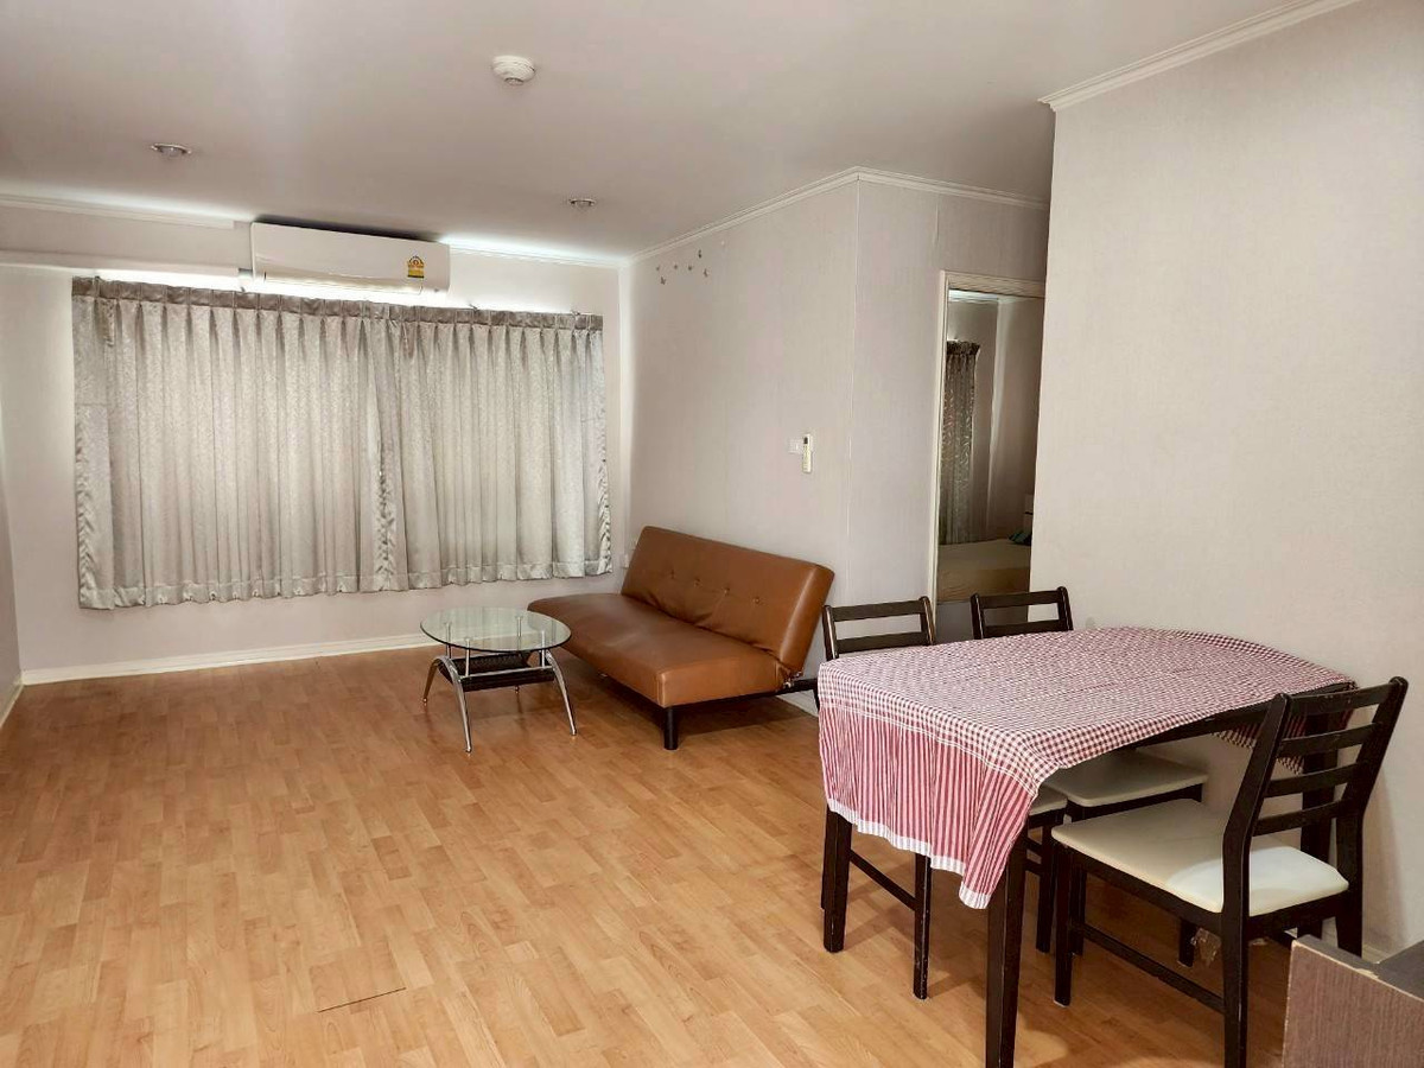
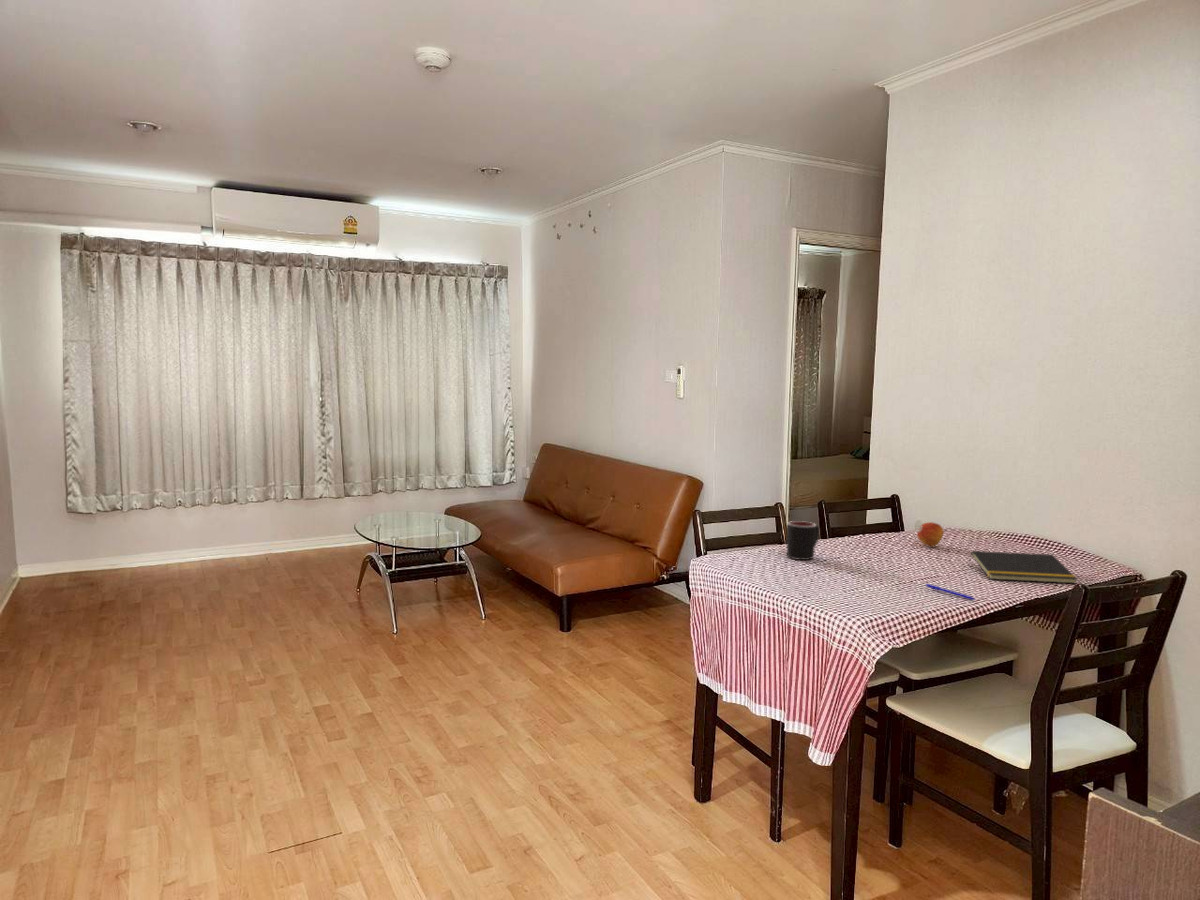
+ fruit [916,521,945,548]
+ notepad [967,550,1078,584]
+ pen [925,583,977,601]
+ mug [786,520,820,561]
